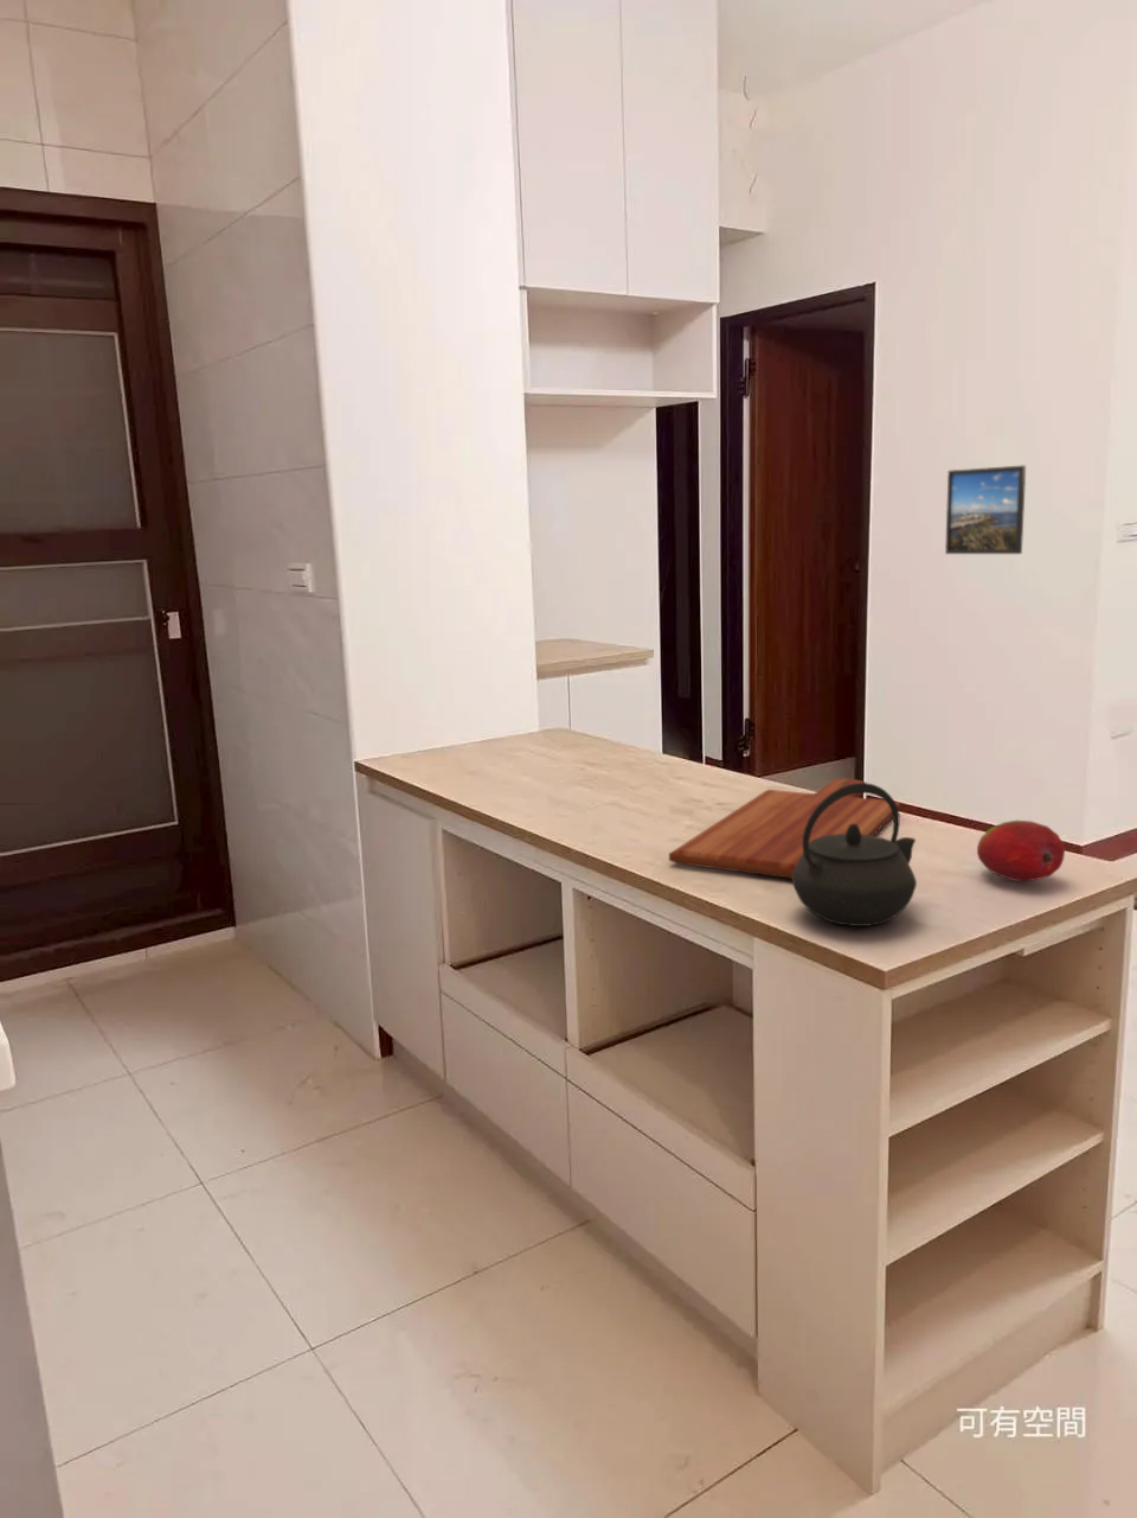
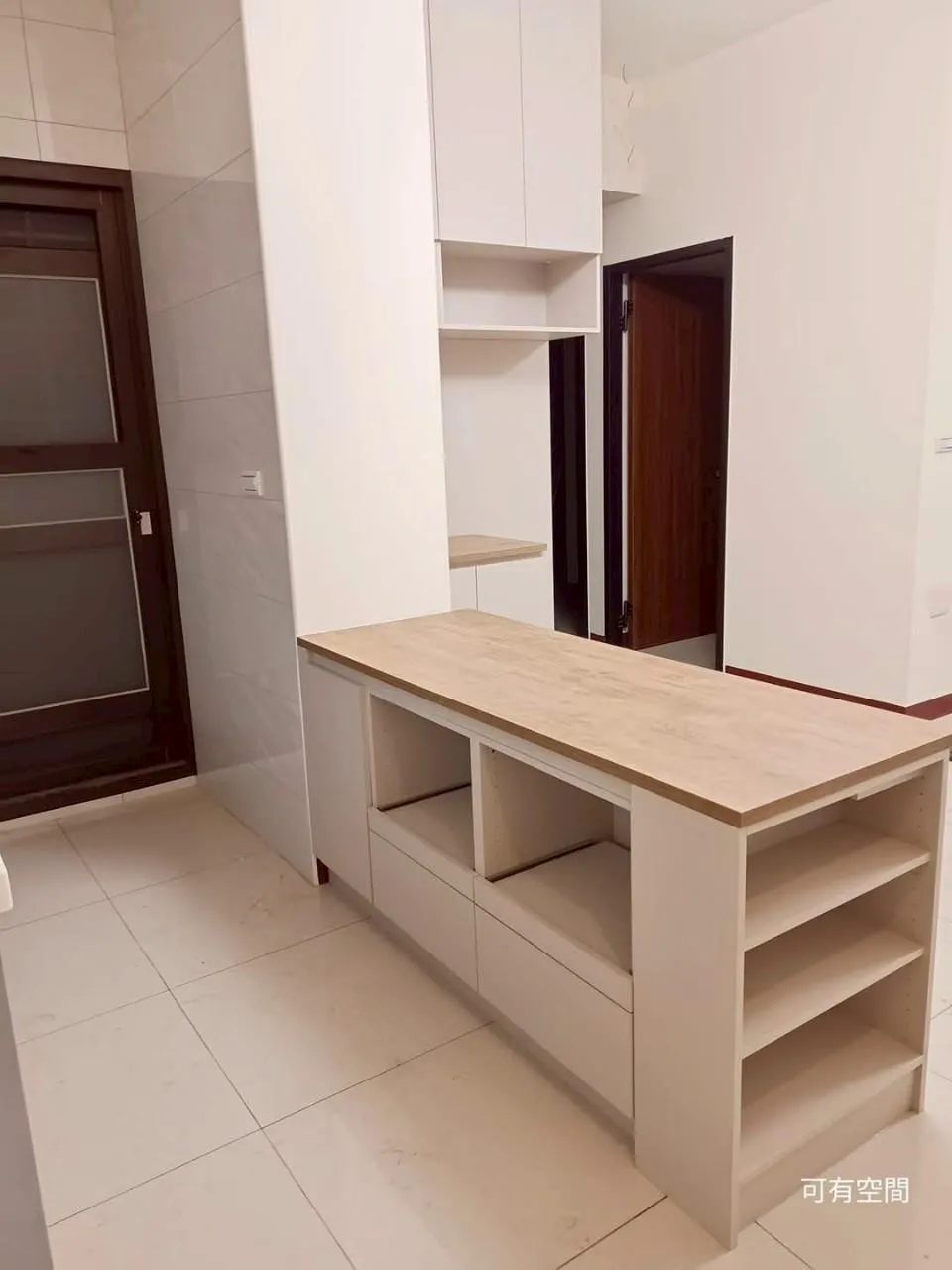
- fruit [976,820,1065,882]
- cutting board [668,778,902,880]
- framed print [944,464,1027,555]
- kettle [791,782,918,928]
